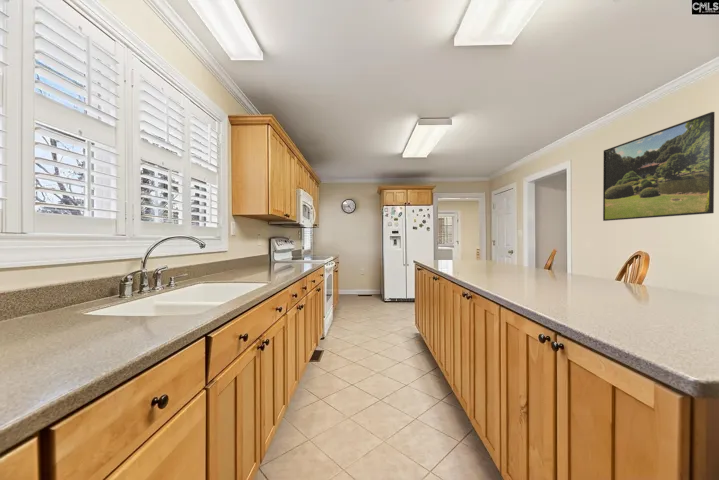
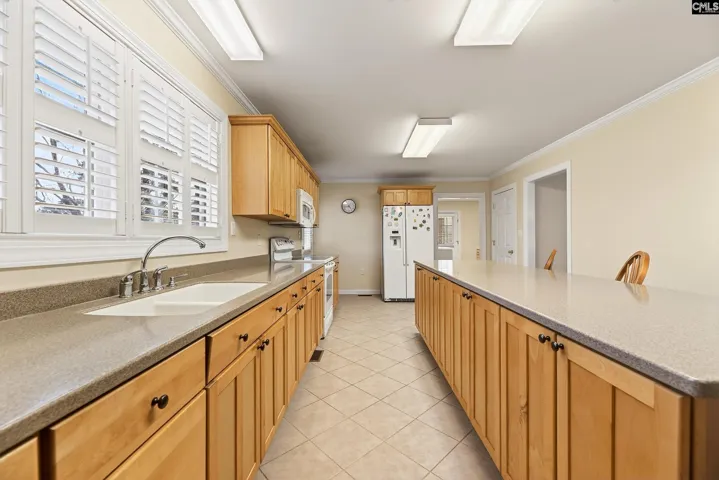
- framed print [602,111,716,222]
